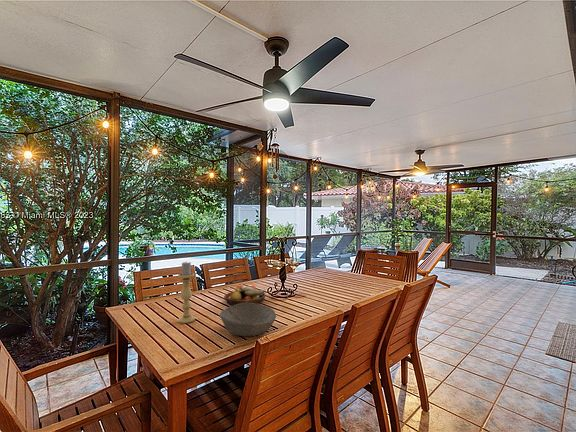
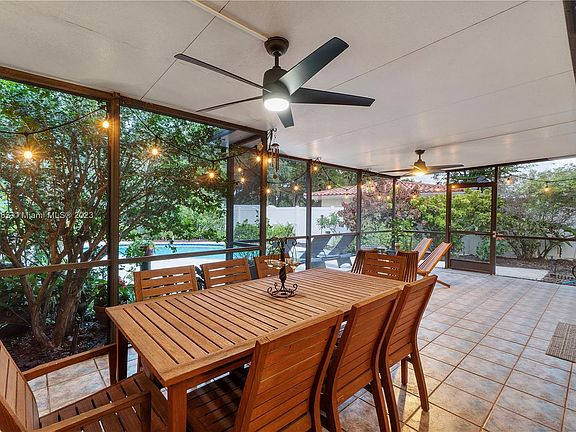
- bowl [219,303,277,337]
- fruit bowl [223,284,266,306]
- candle holder [177,261,196,324]
